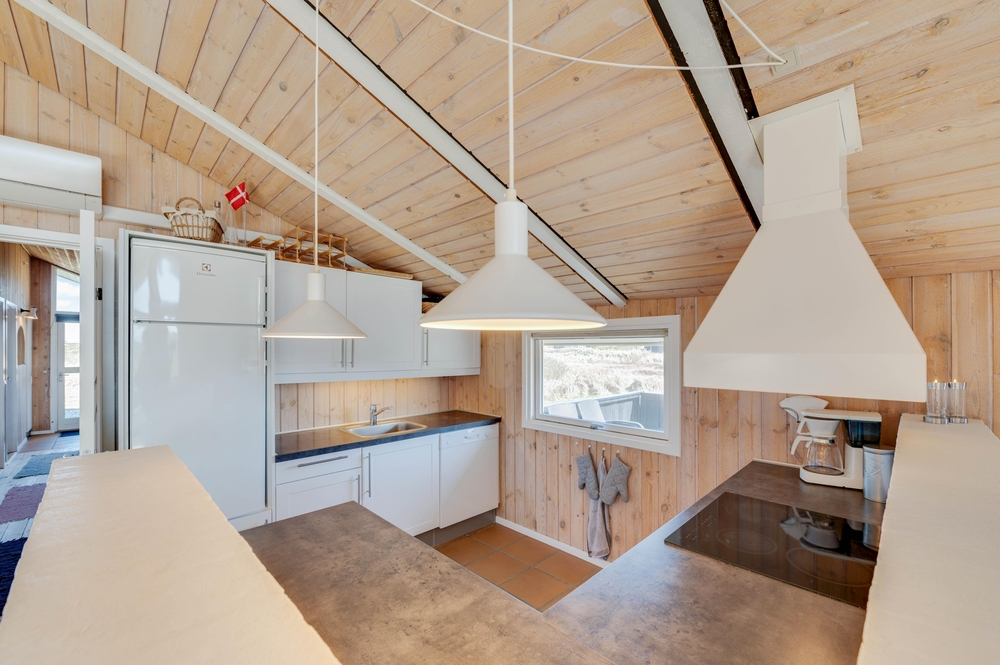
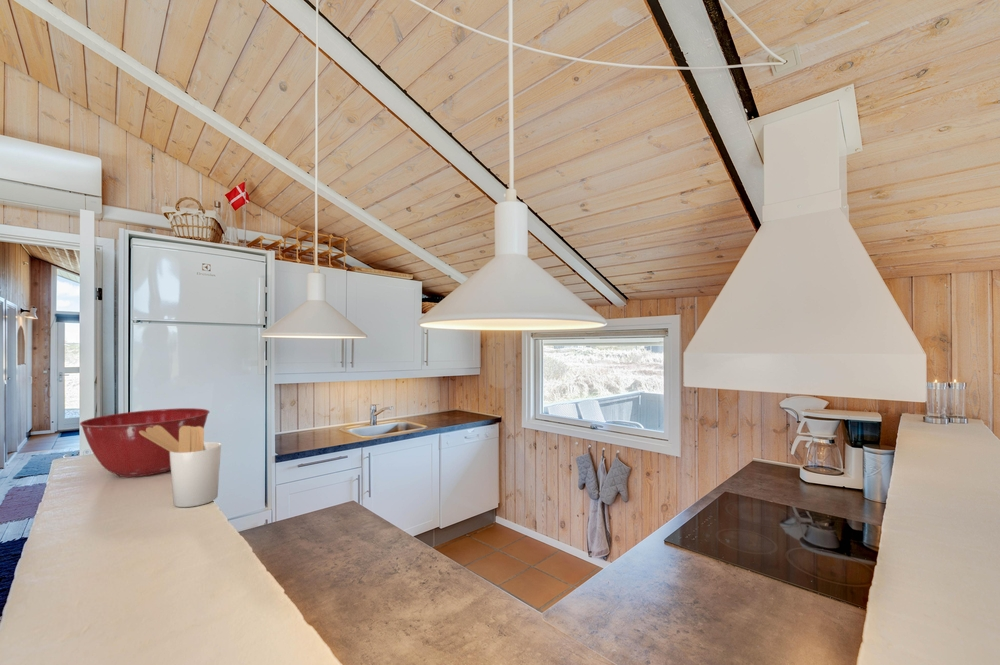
+ mixing bowl [79,407,210,478]
+ utensil holder [139,425,222,508]
